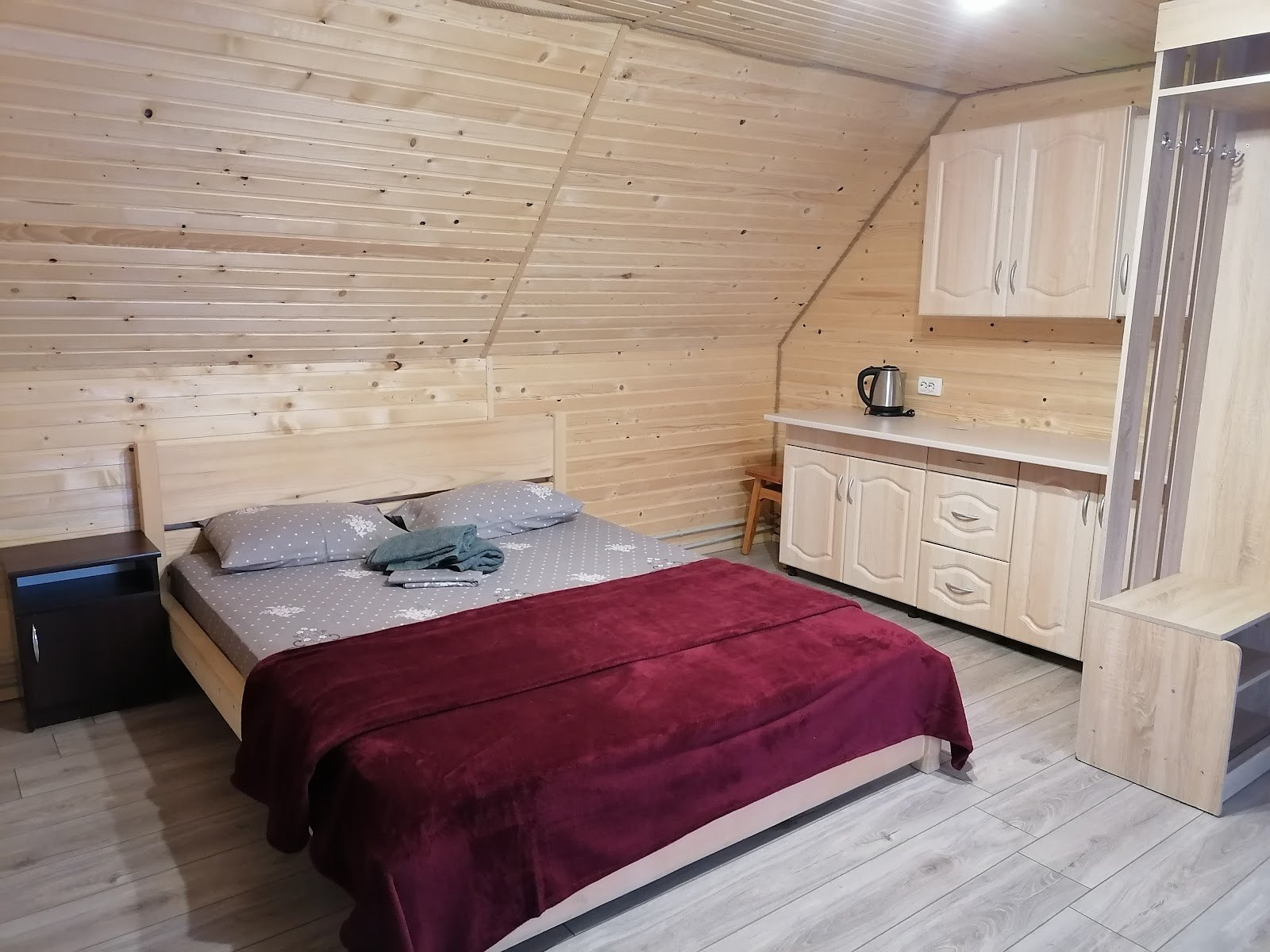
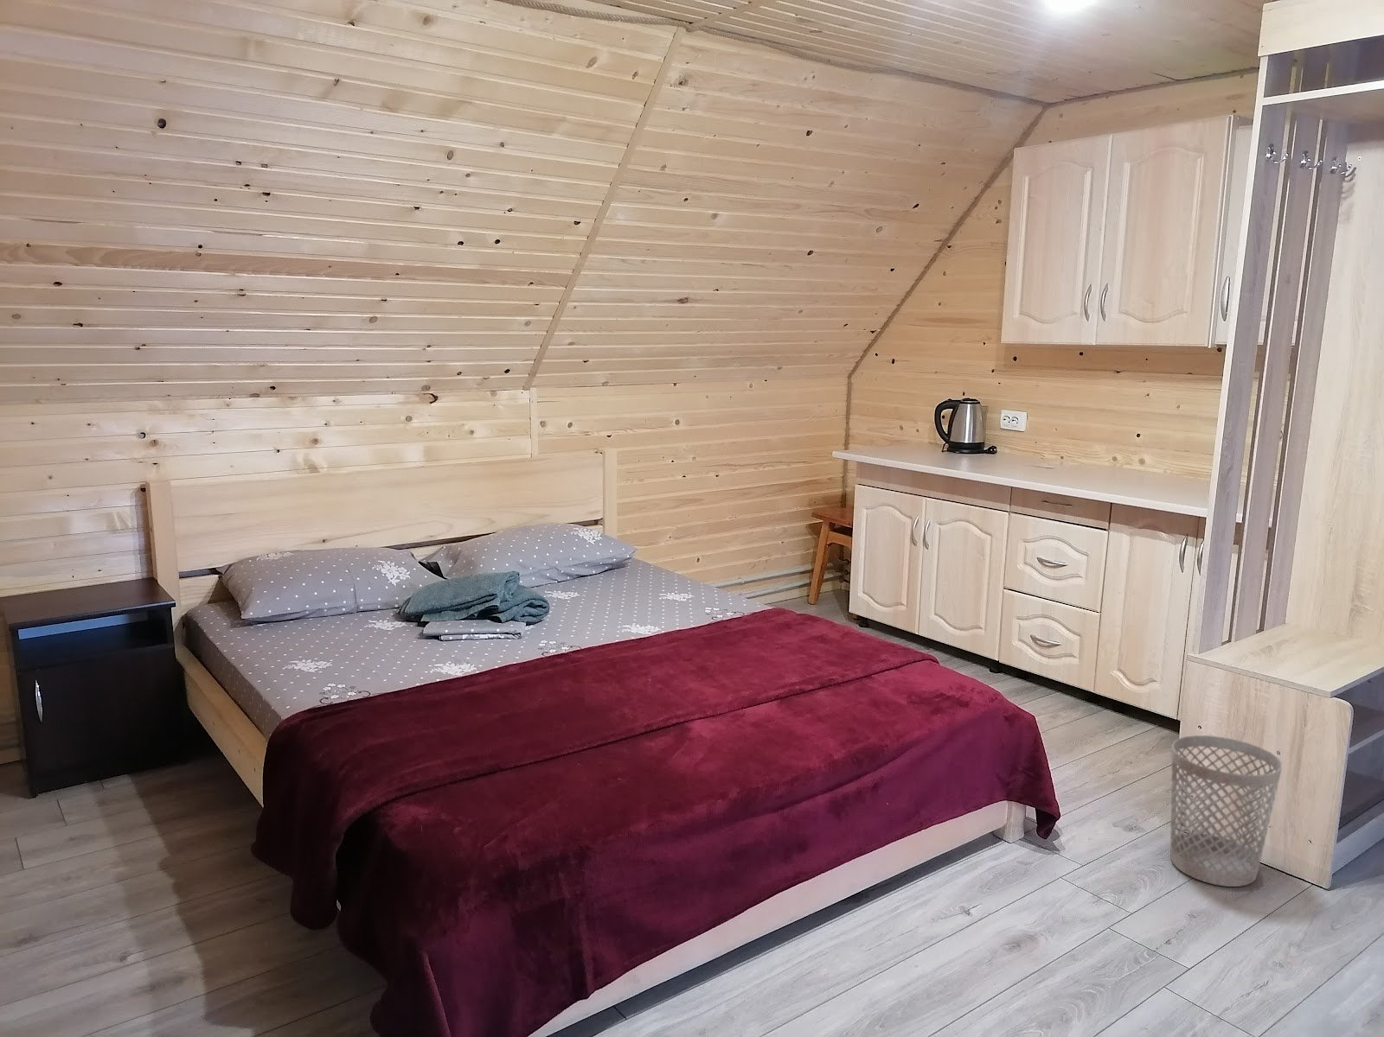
+ wastebasket [1169,734,1283,888]
